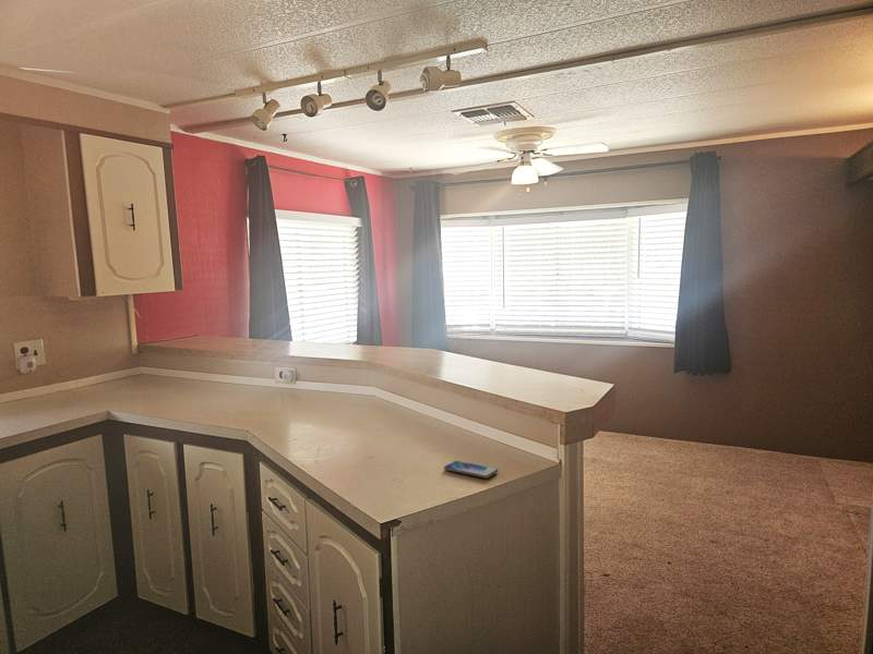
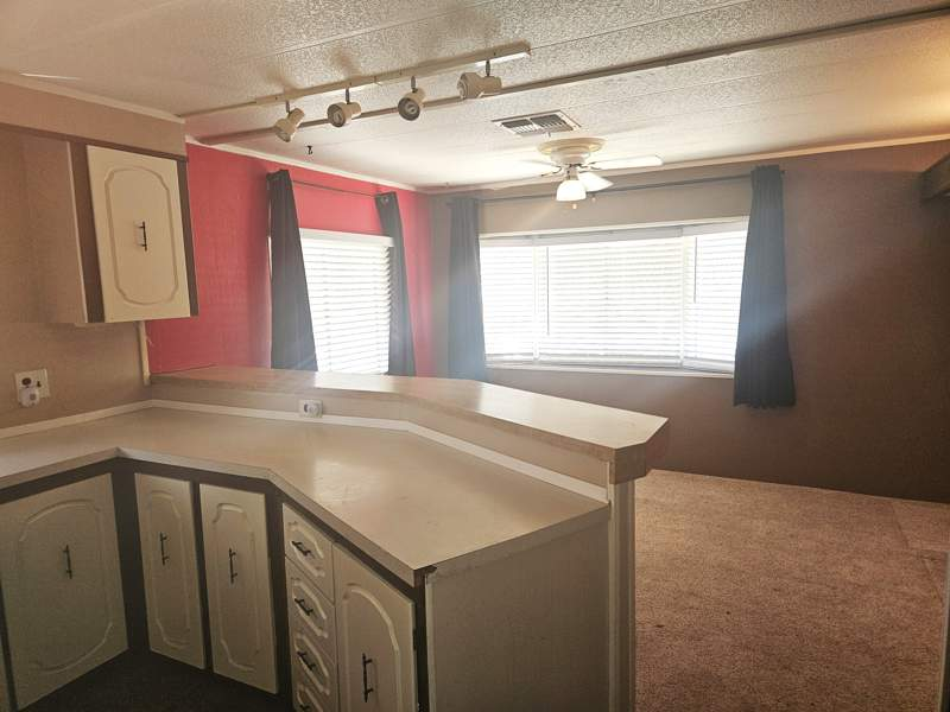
- smartphone [443,460,499,480]
